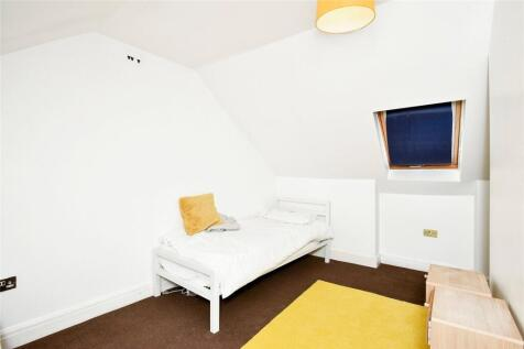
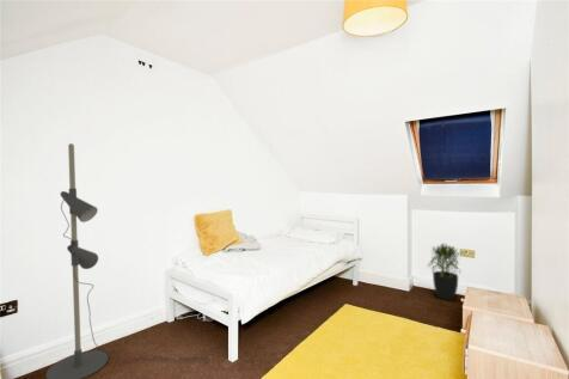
+ floor lamp [44,142,210,379]
+ potted plant [426,243,463,301]
